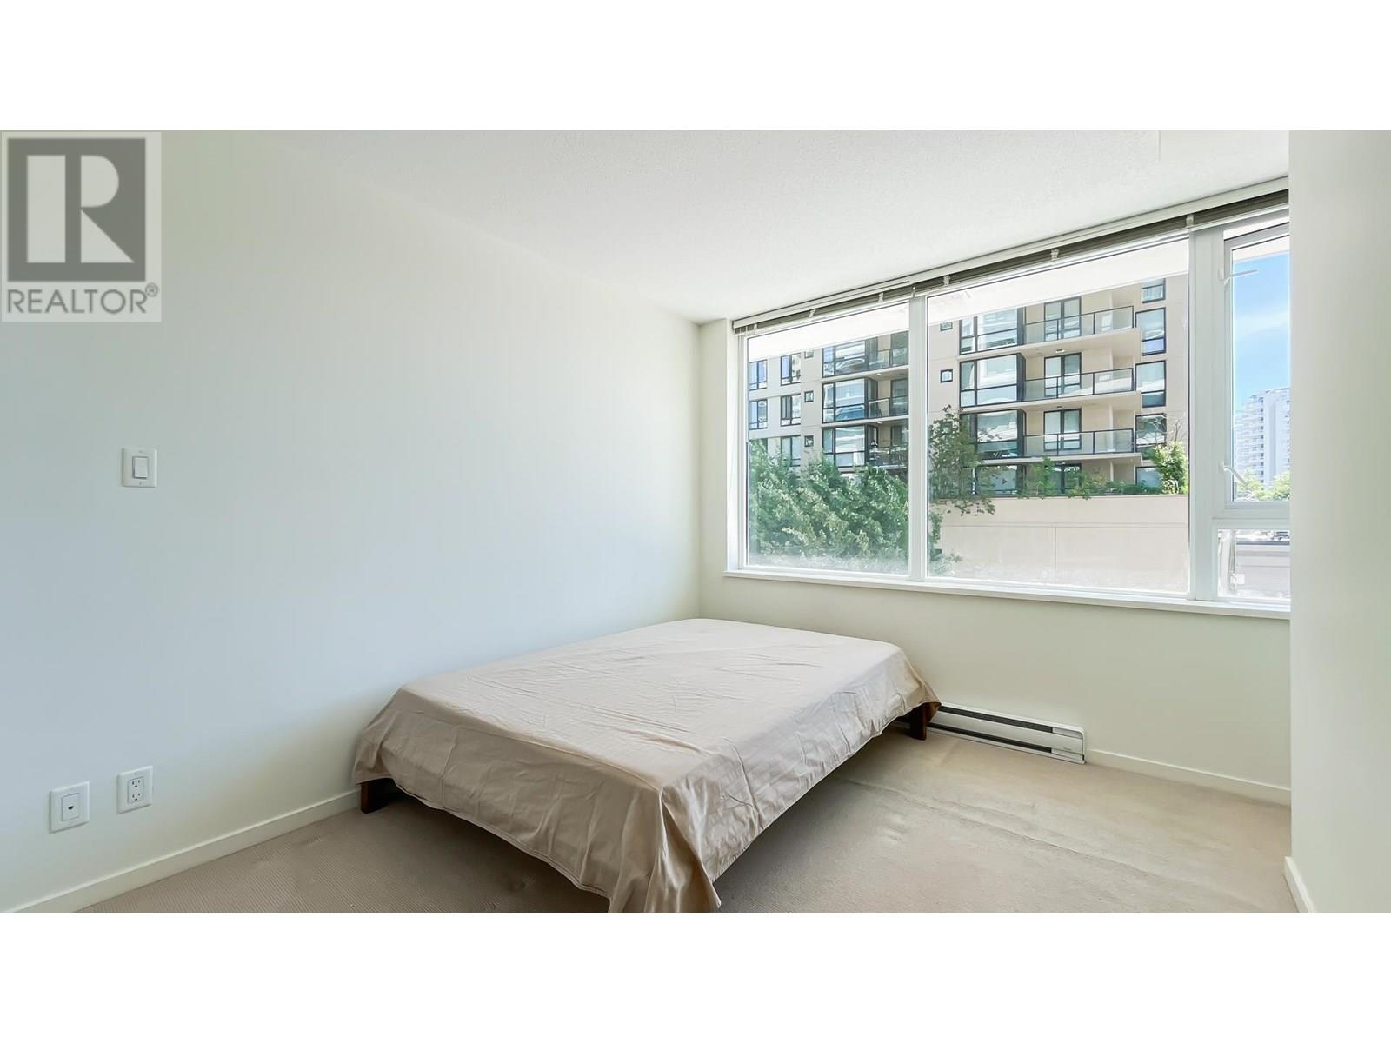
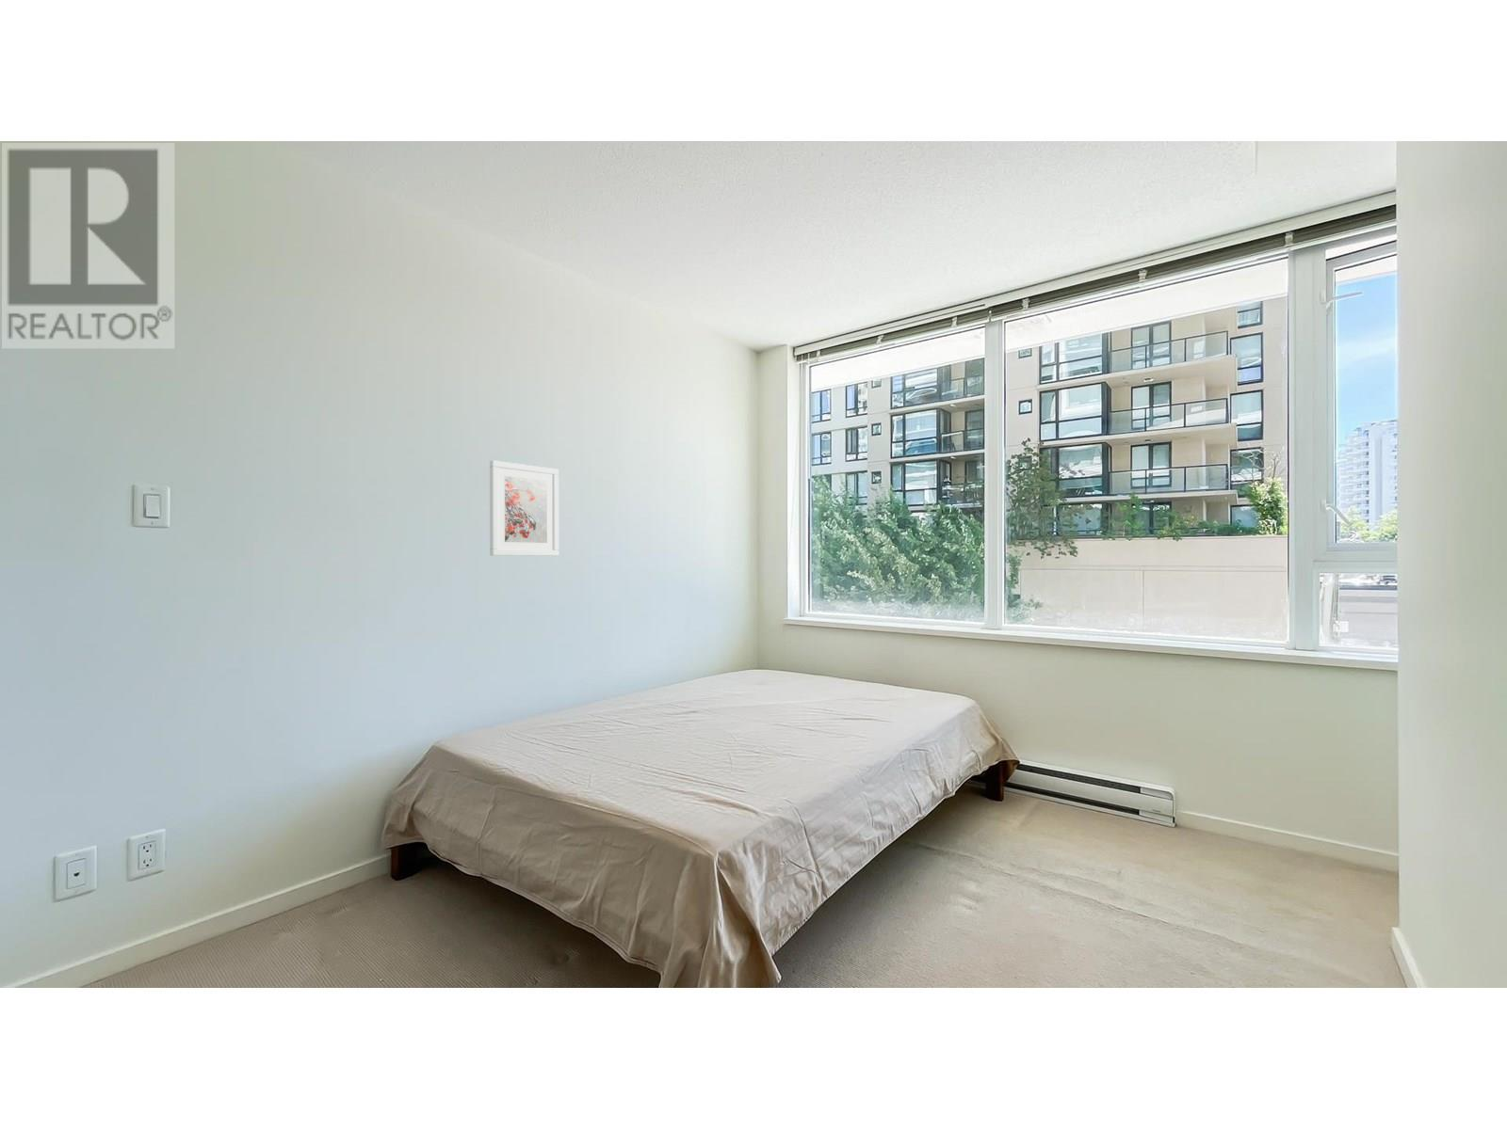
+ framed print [489,459,559,557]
